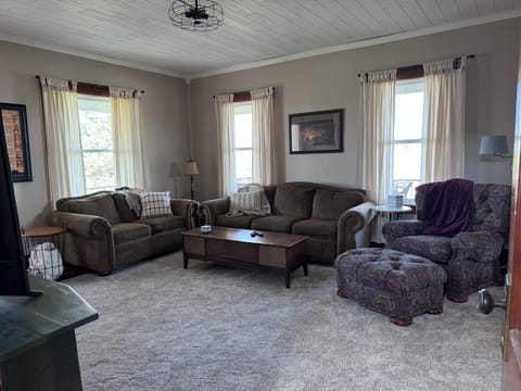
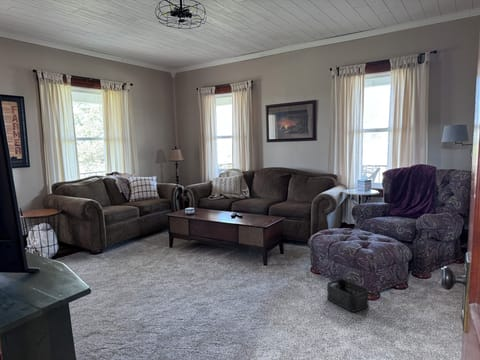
+ storage bin [326,278,369,313]
